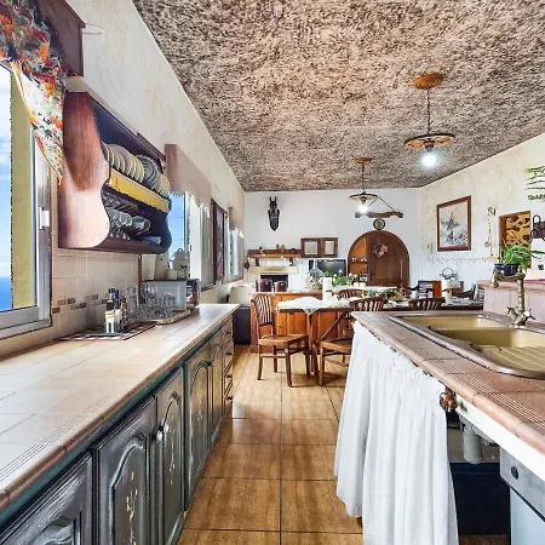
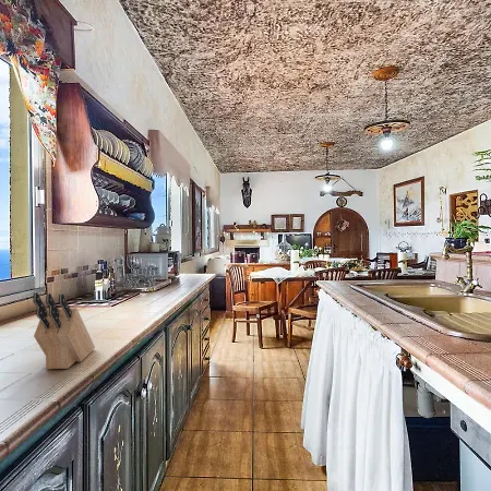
+ knife block [32,291,96,370]
